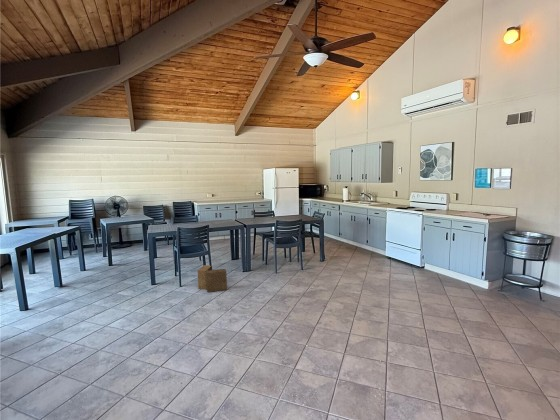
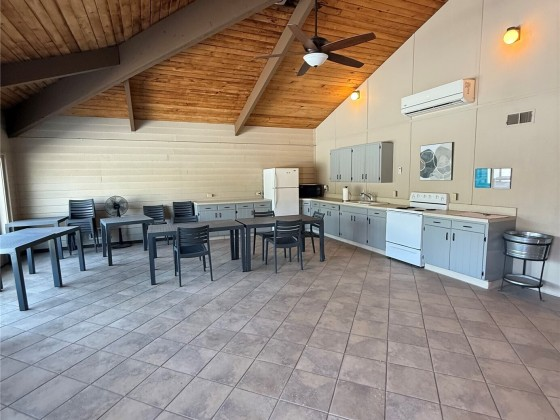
- cardboard box [197,264,228,293]
